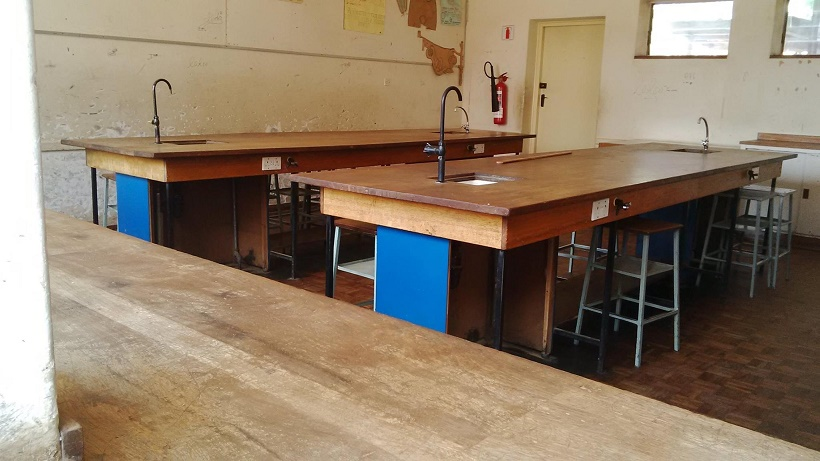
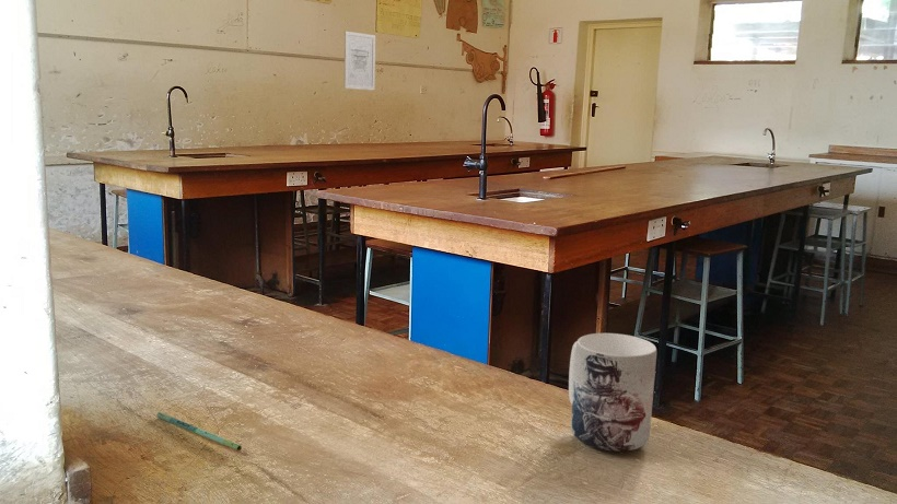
+ pen [155,411,243,453]
+ wall art [343,31,376,92]
+ mug [568,332,657,453]
